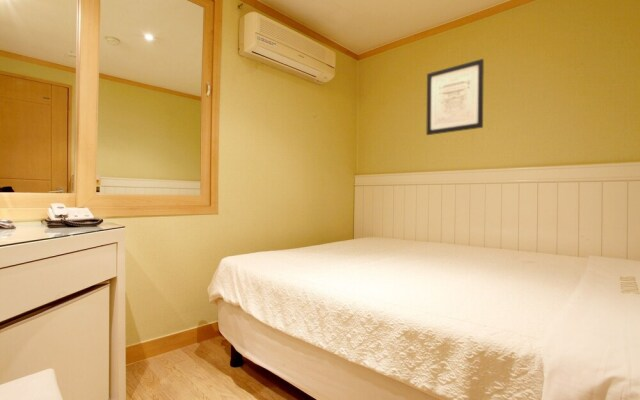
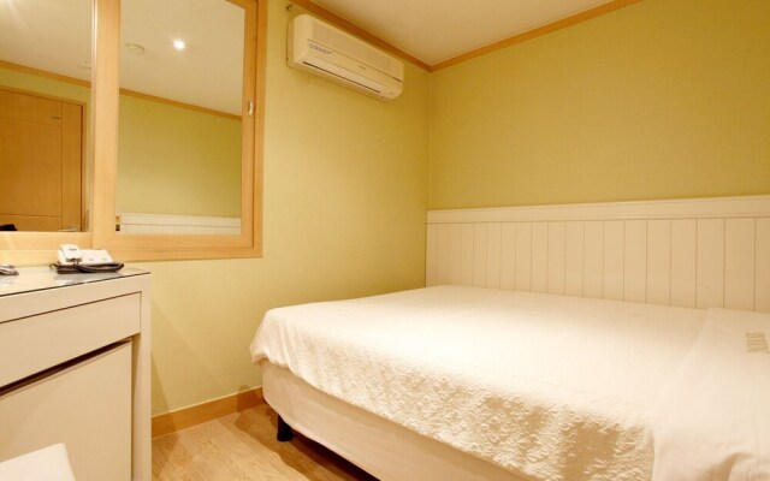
- wall art [425,58,485,136]
